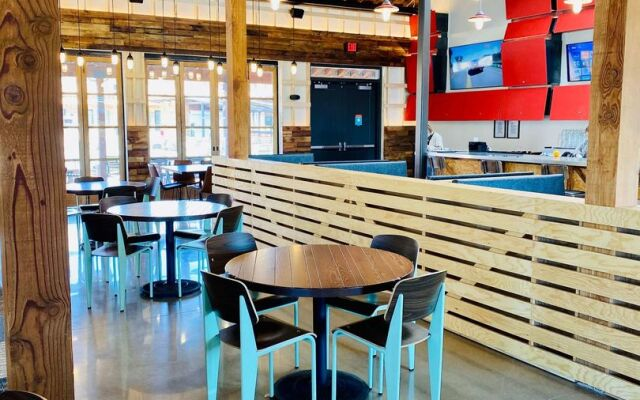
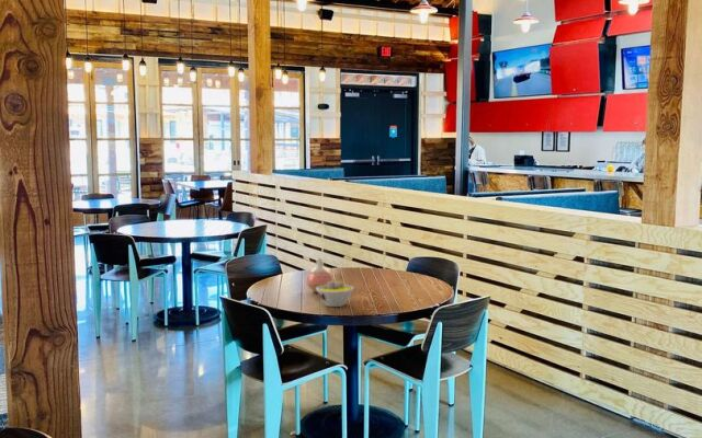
+ vase [305,256,333,293]
+ bowl [316,280,355,308]
